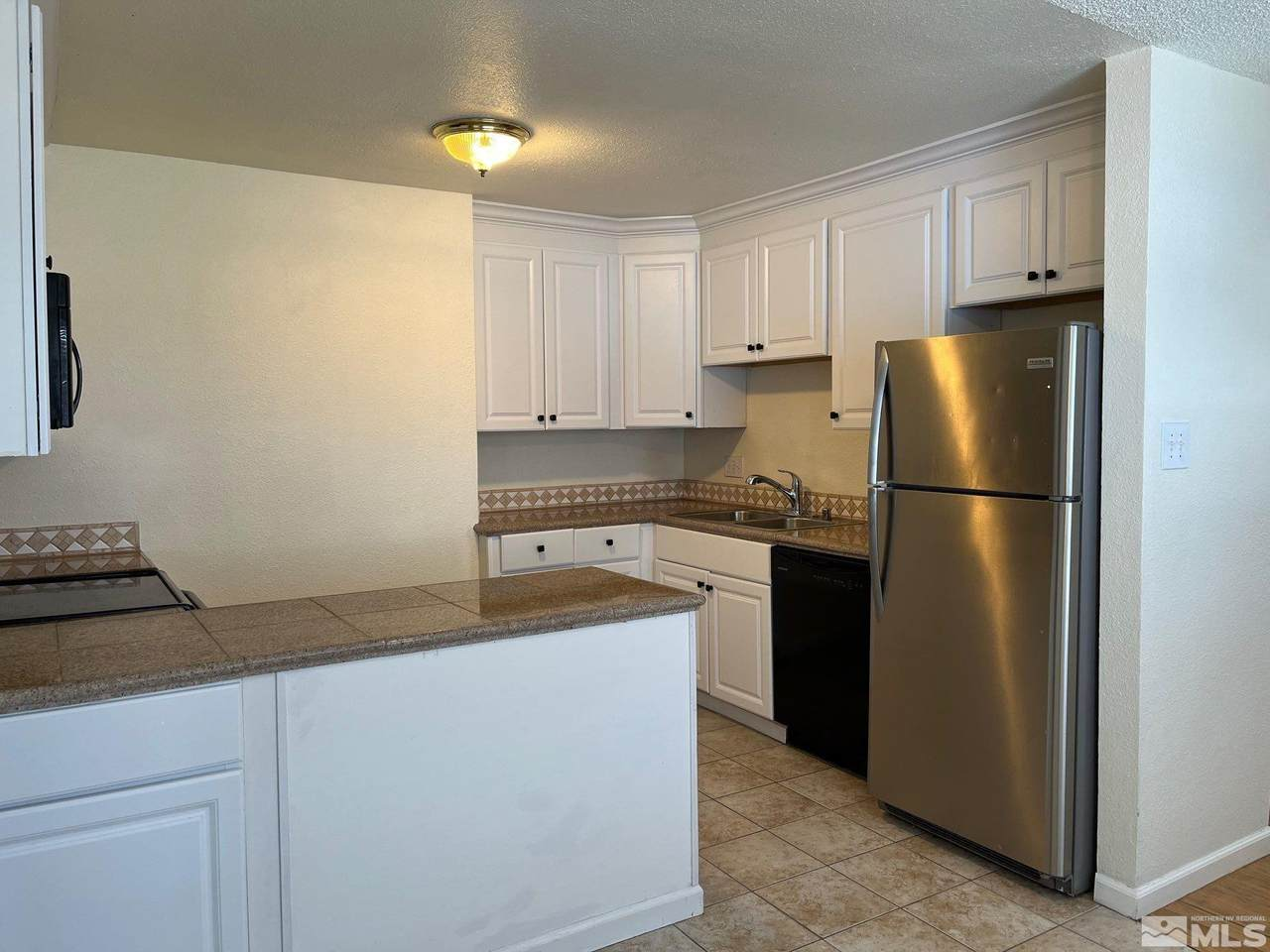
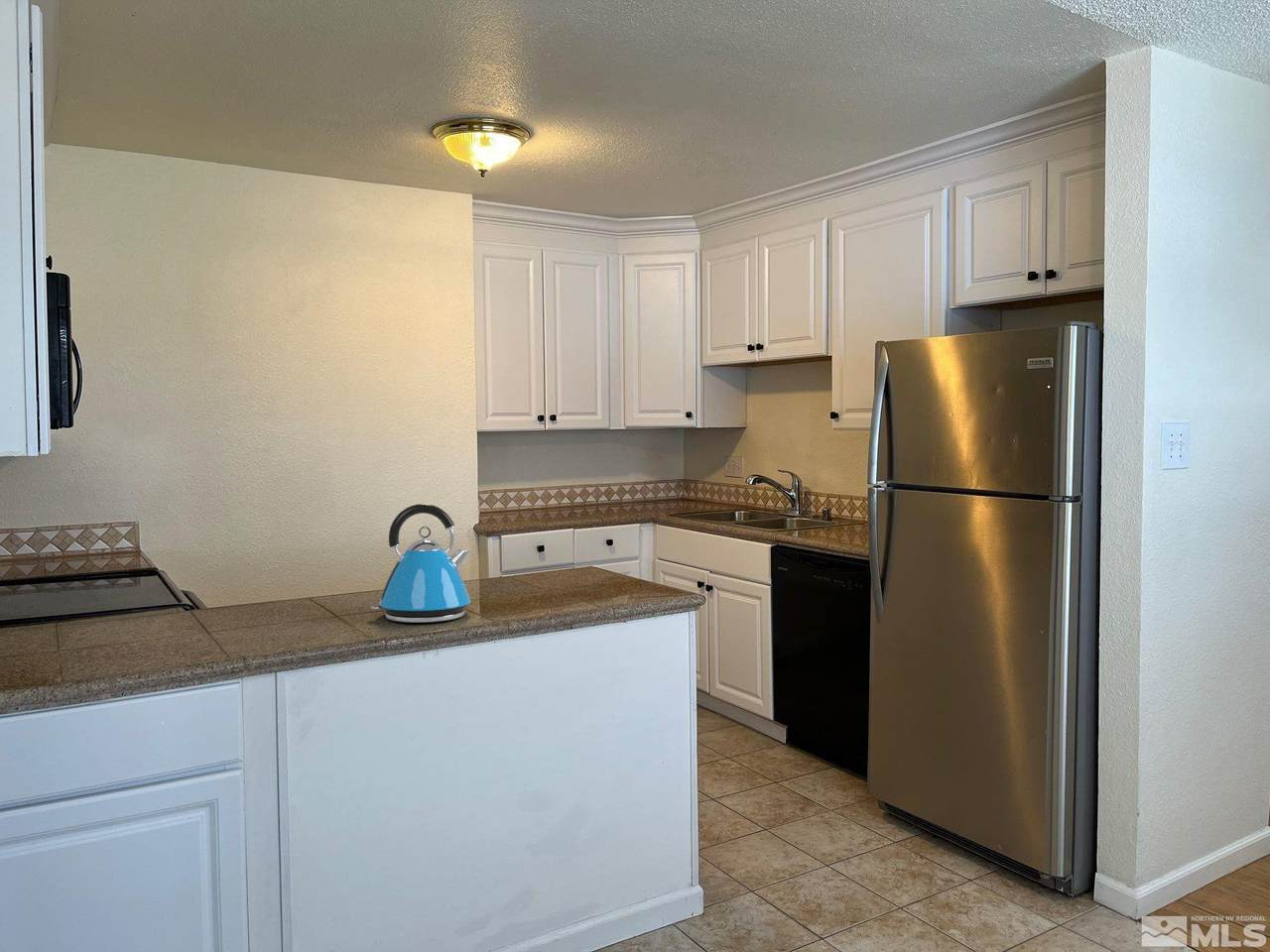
+ kettle [370,503,471,624]
